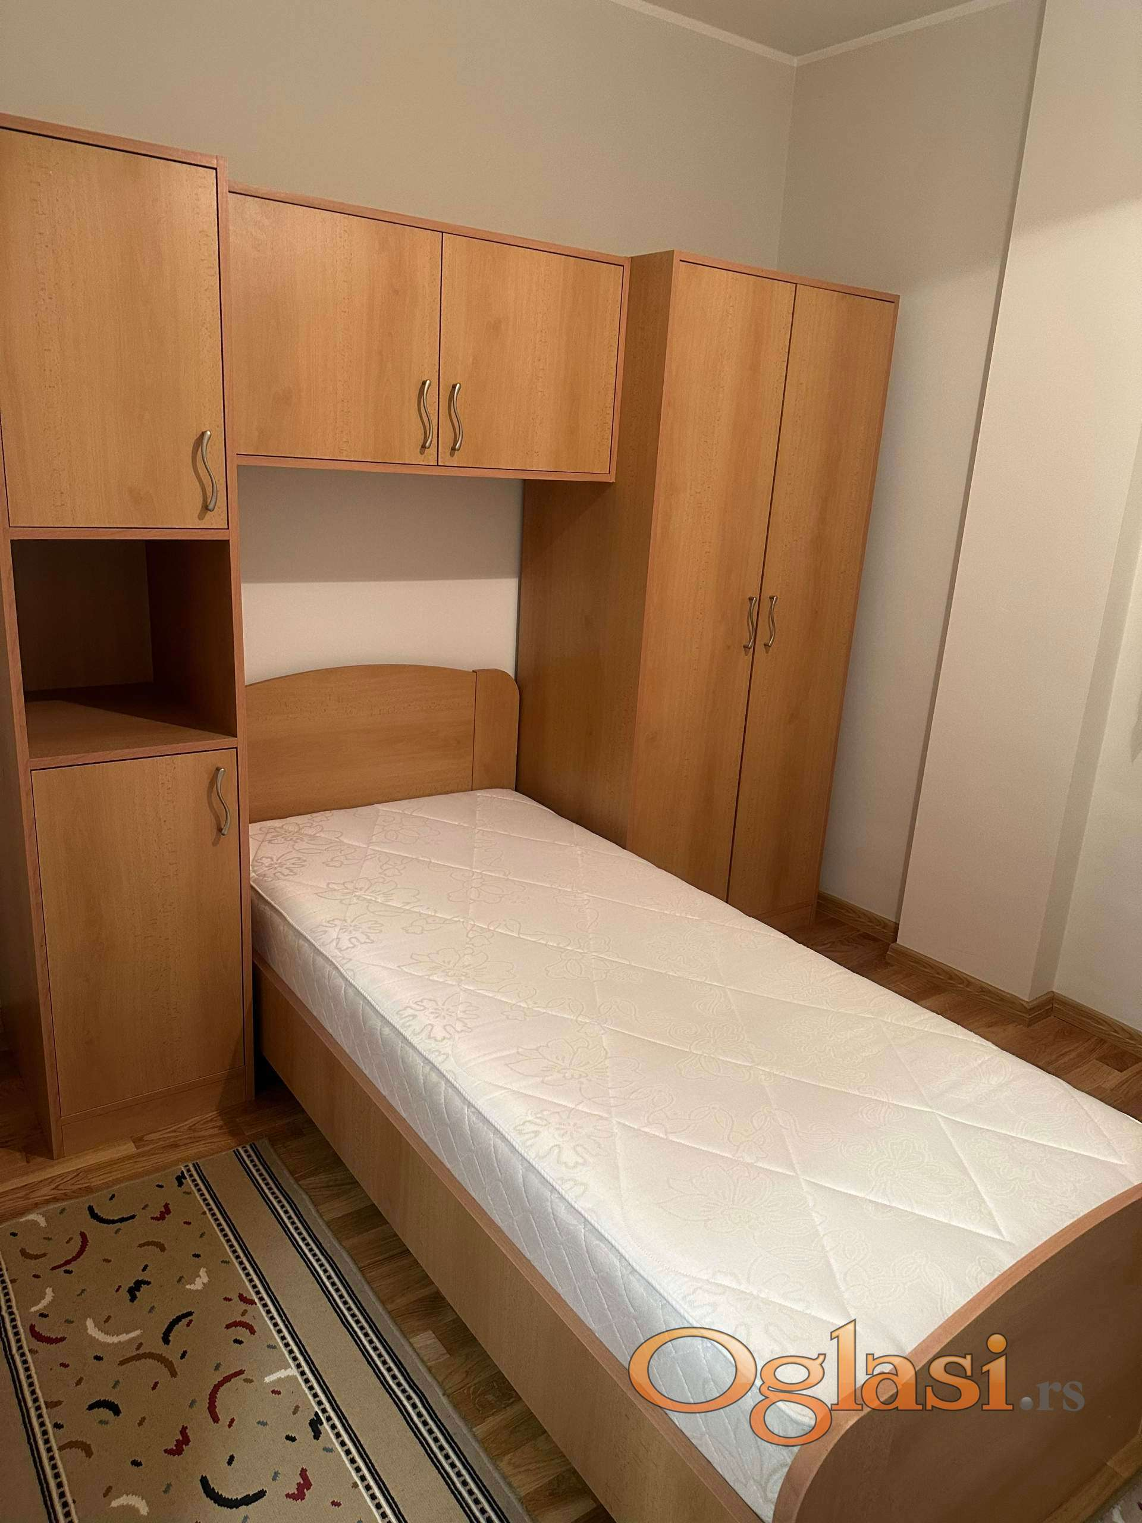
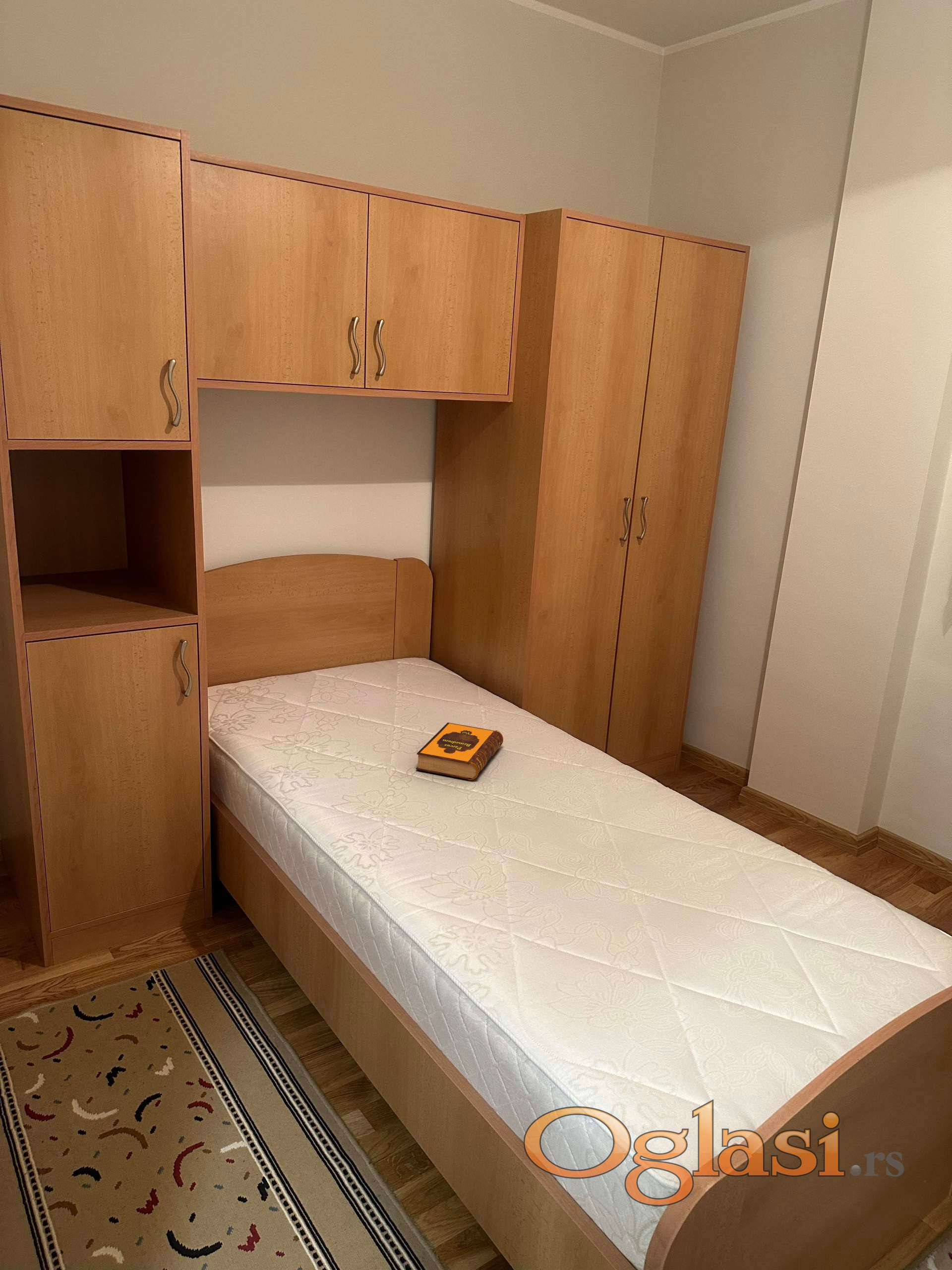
+ hardback book [416,722,504,781]
